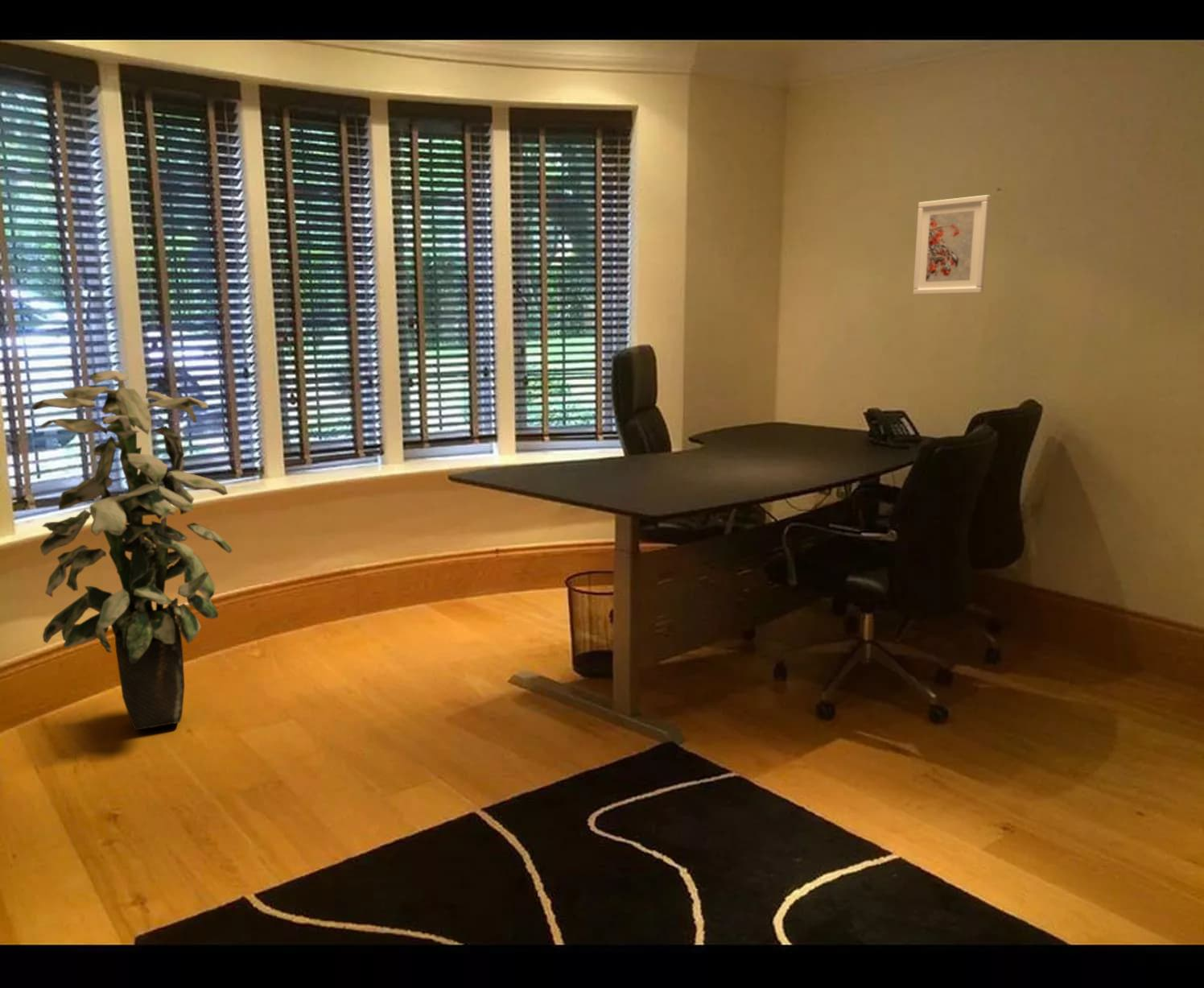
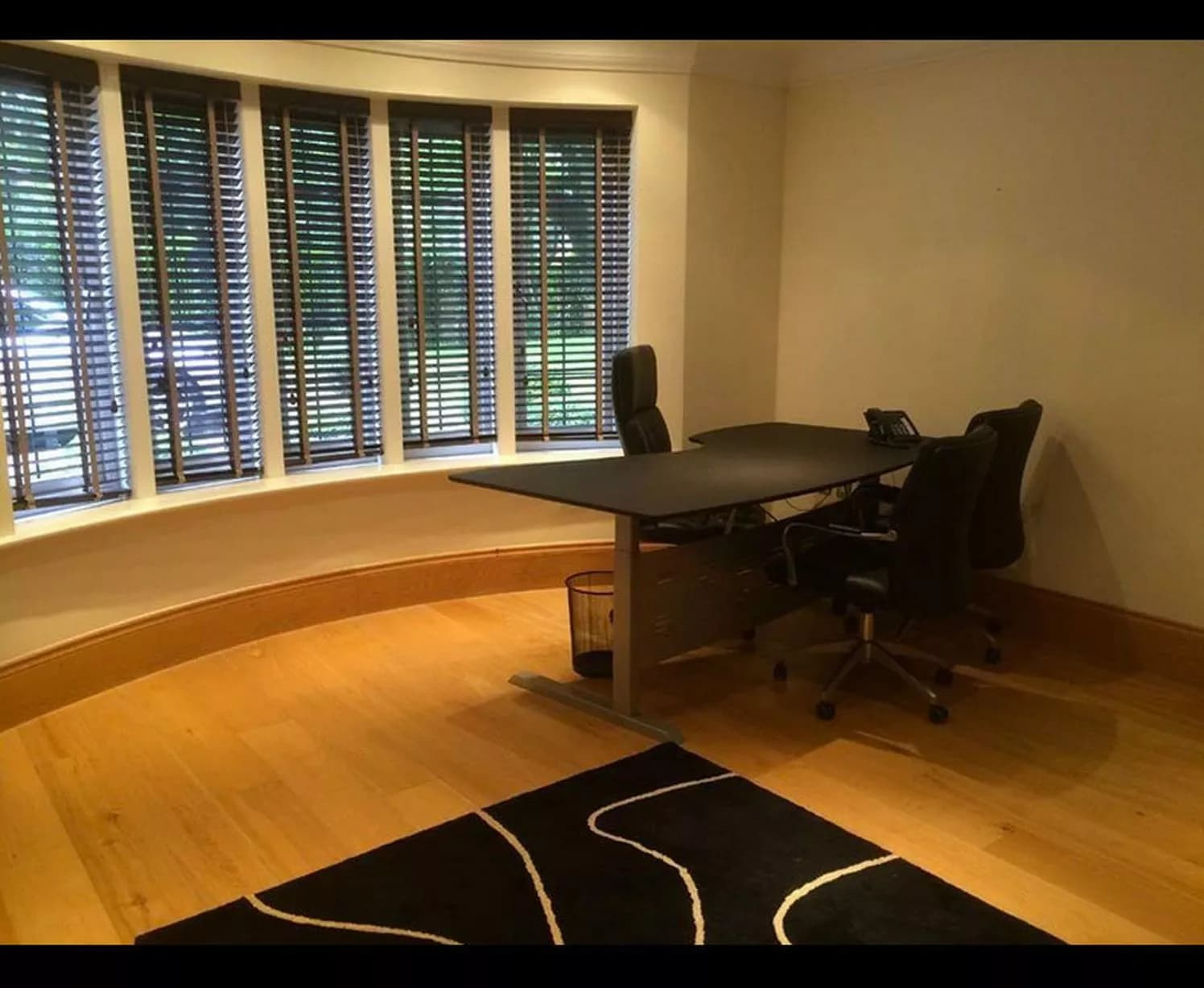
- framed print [913,194,991,296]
- indoor plant [30,370,233,730]
